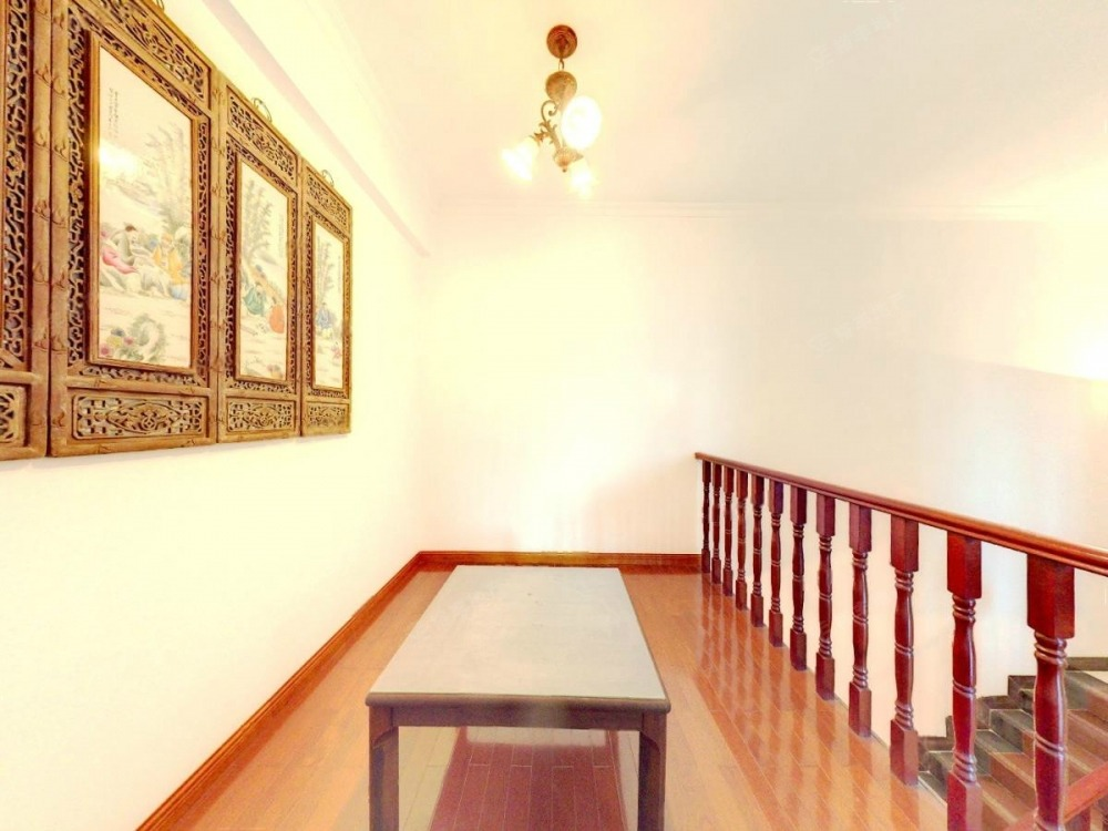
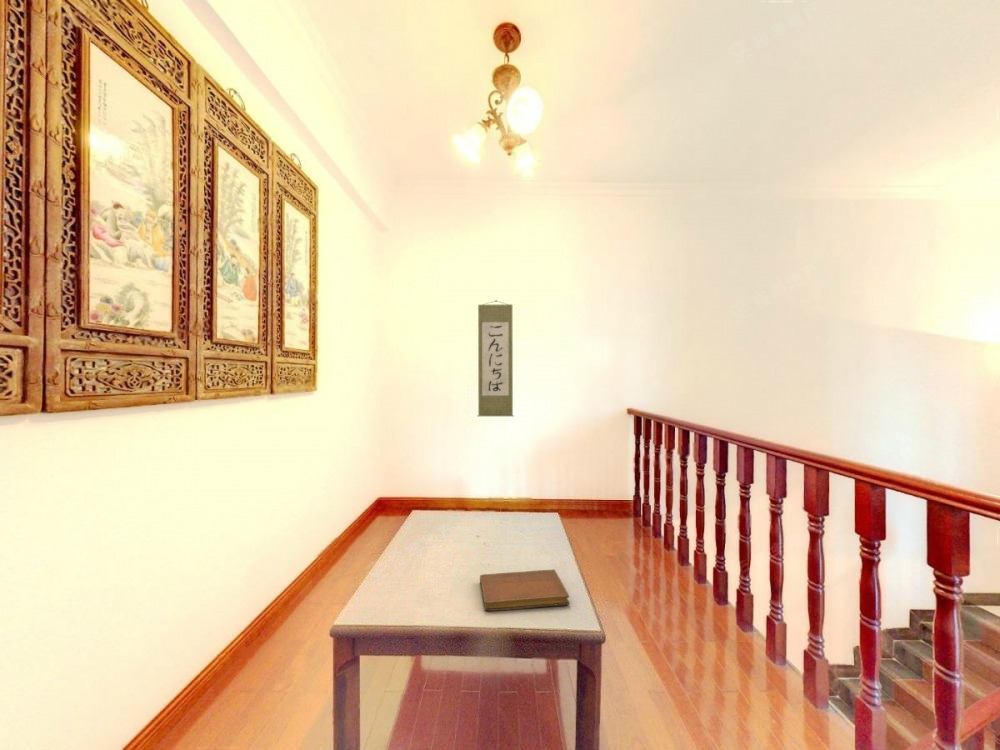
+ wall scroll [476,299,515,417]
+ notebook [479,568,570,612]
